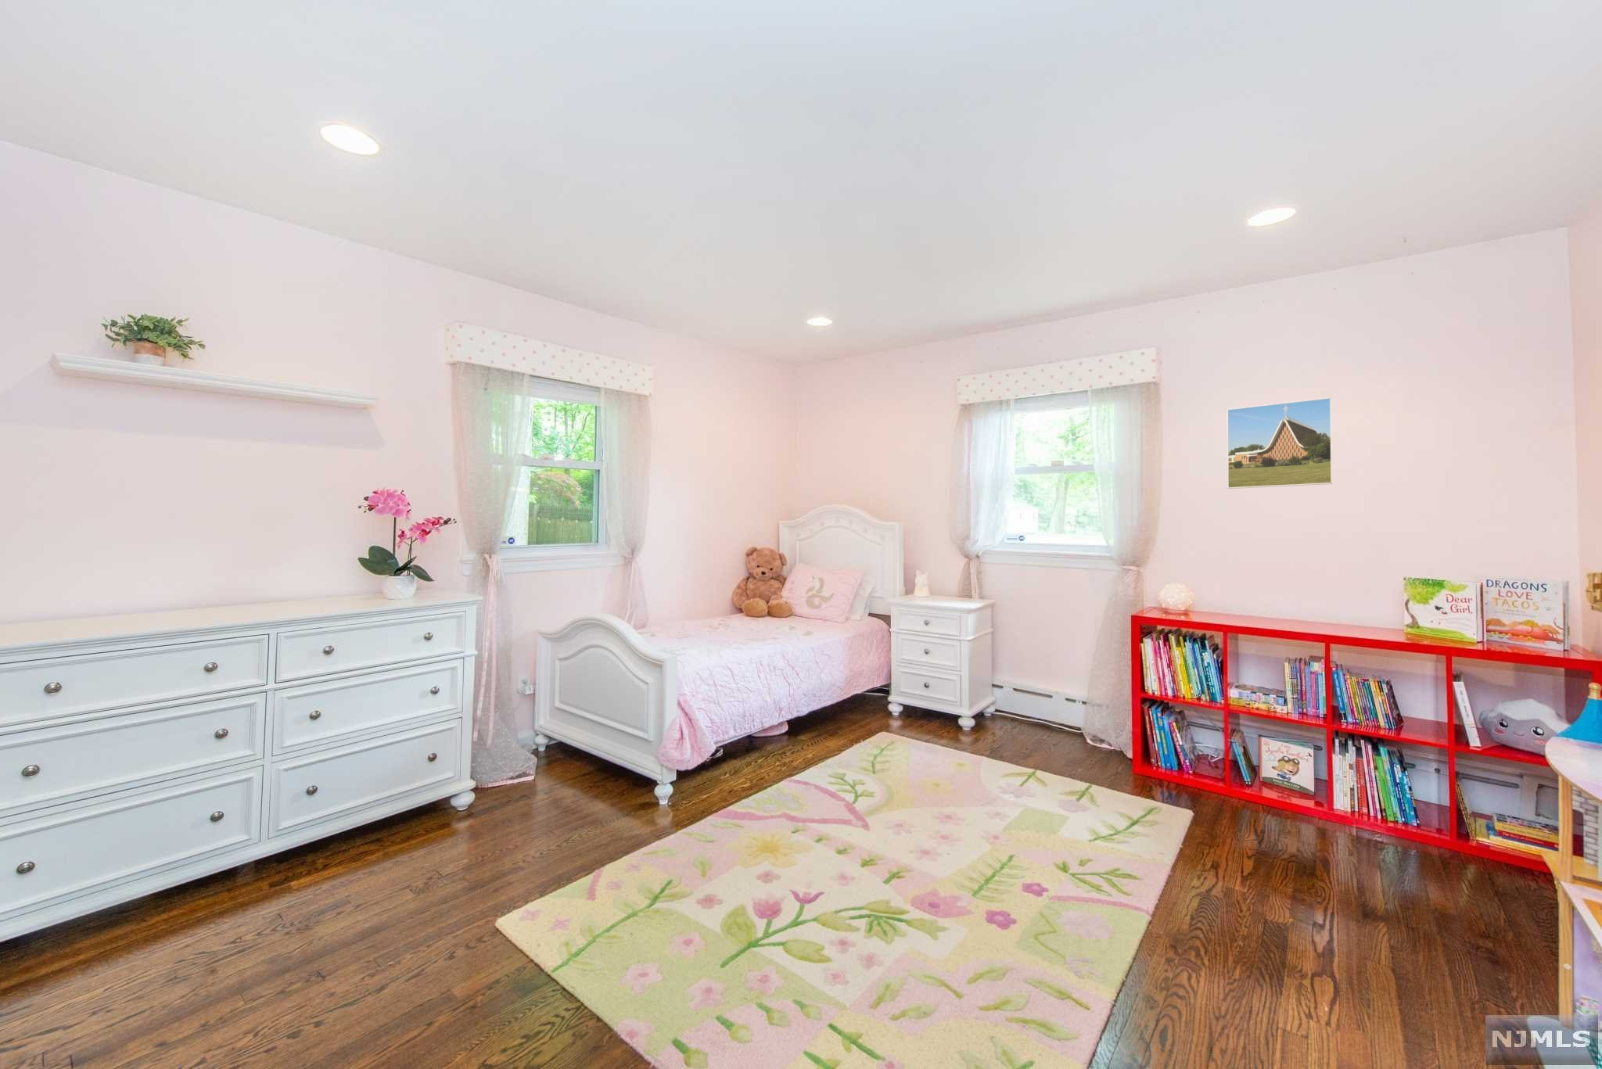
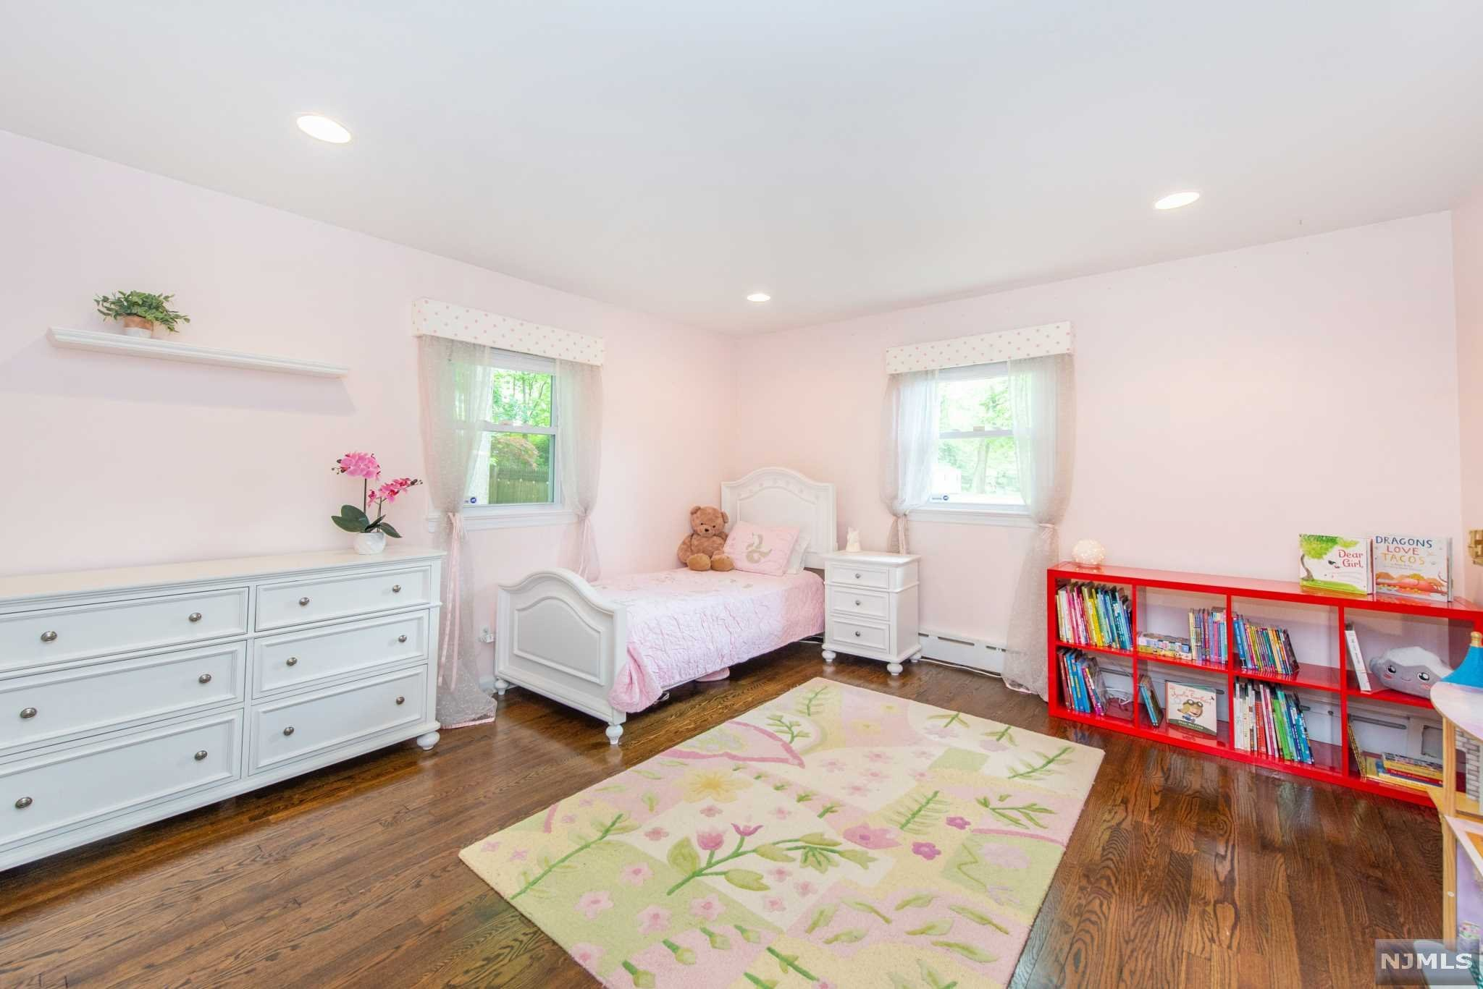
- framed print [1226,396,1332,489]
